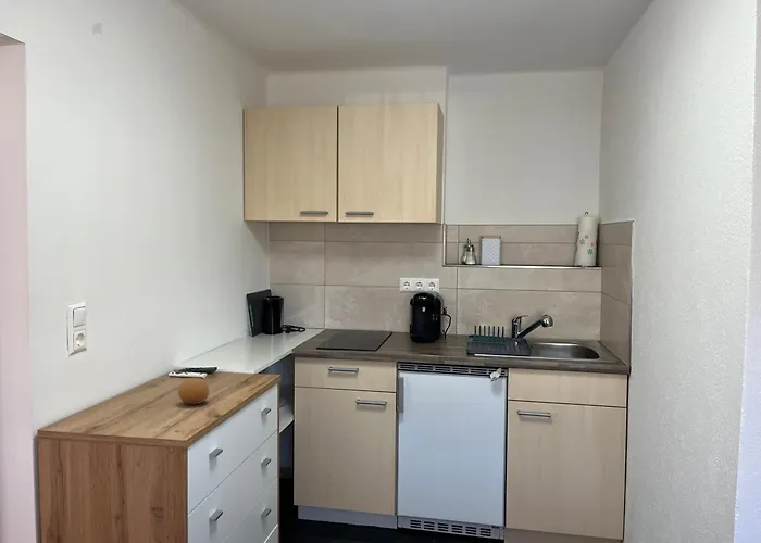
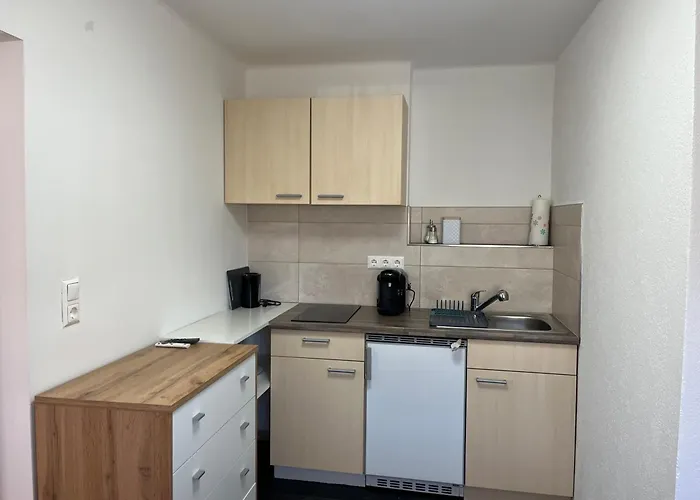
- fruit [177,377,211,405]
